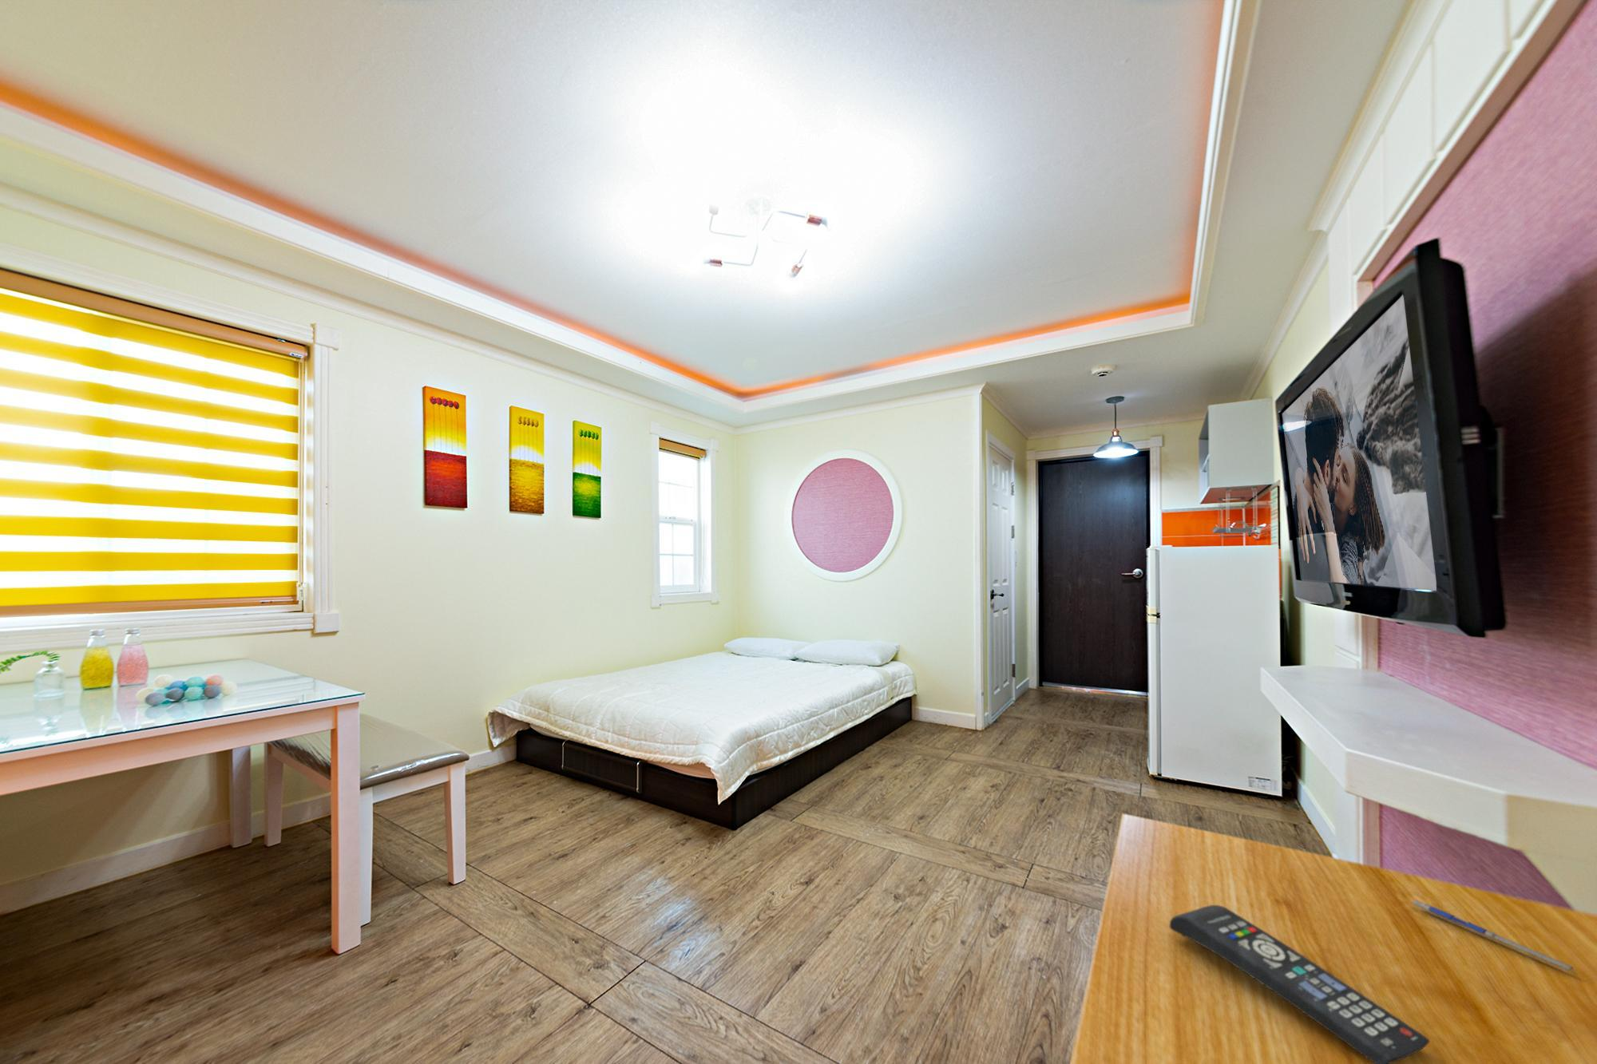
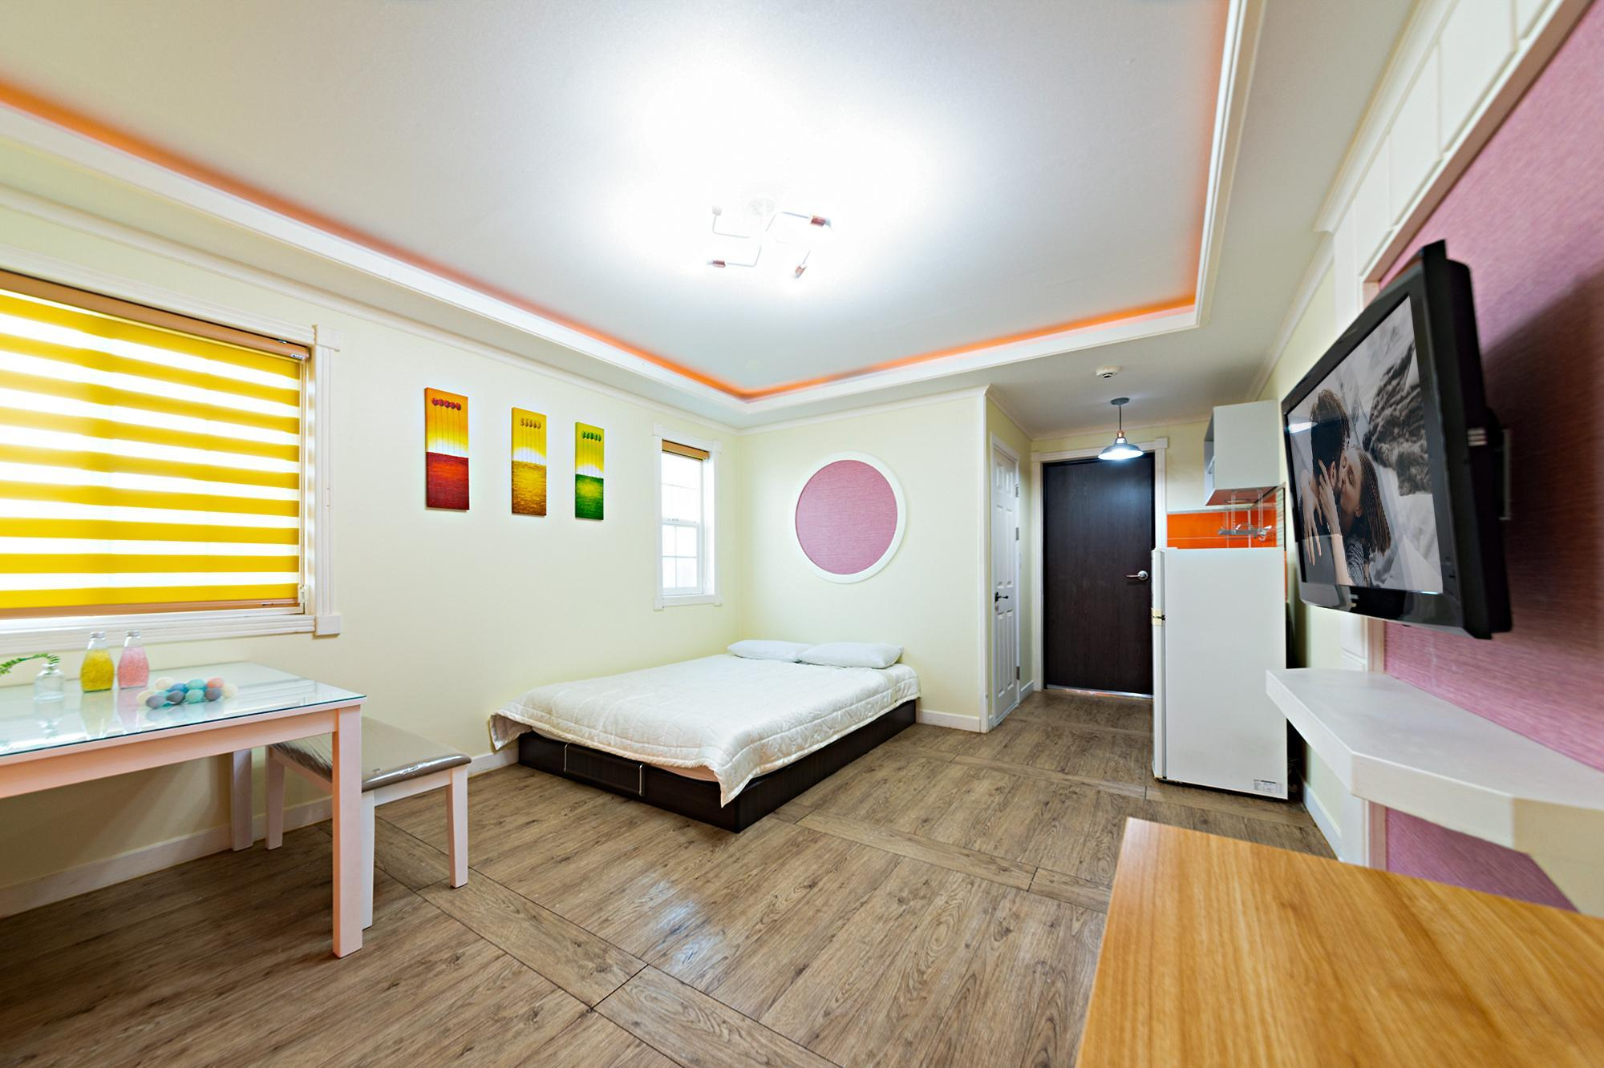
- remote control [1170,905,1430,1064]
- pen [1411,900,1579,974]
